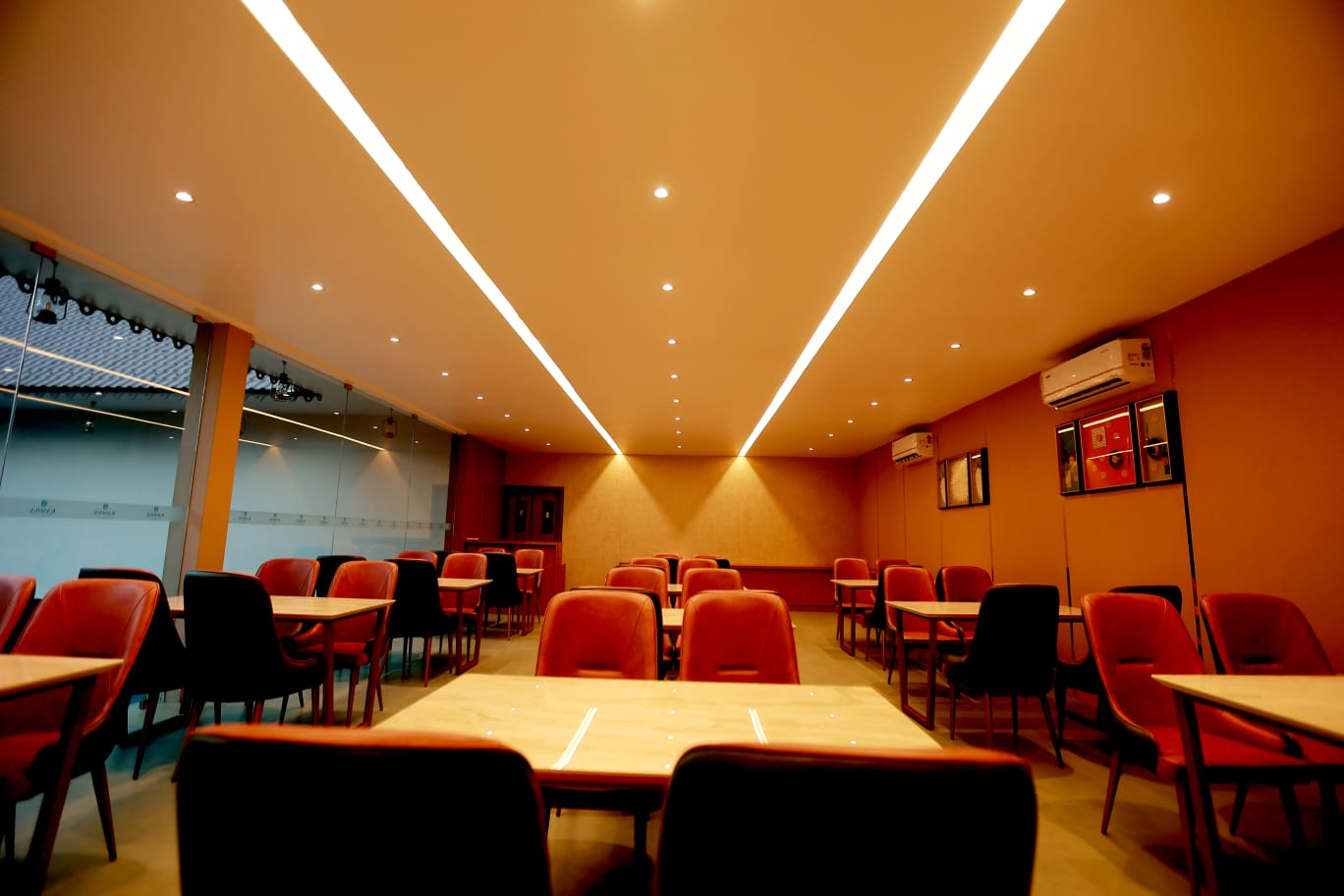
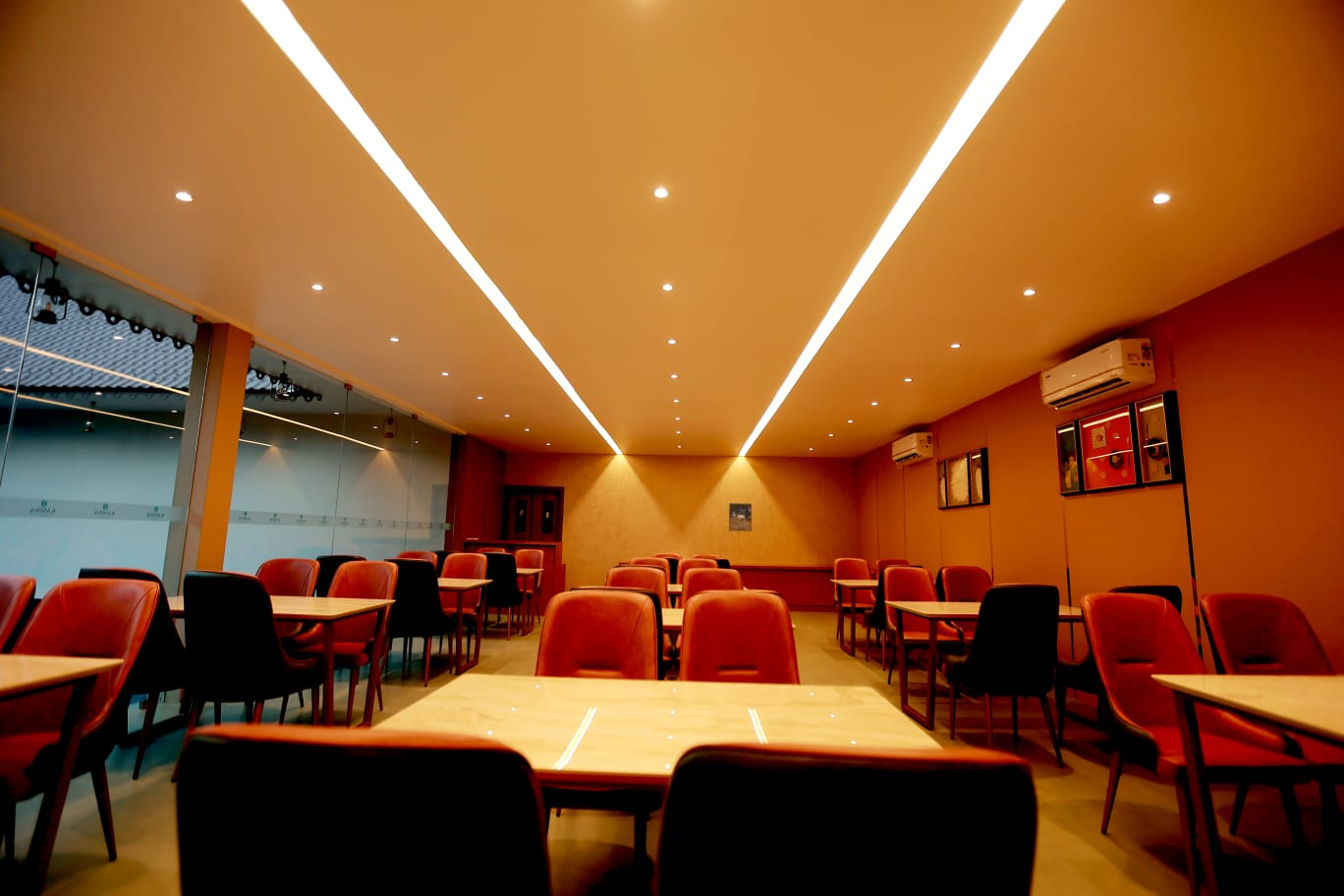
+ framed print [728,502,753,532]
